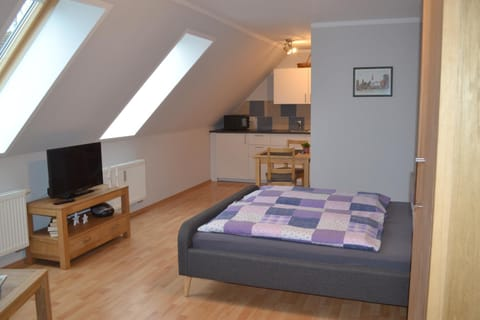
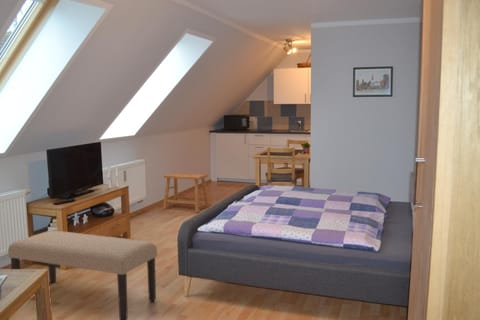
+ stool [162,172,210,213]
+ bench [7,230,158,320]
